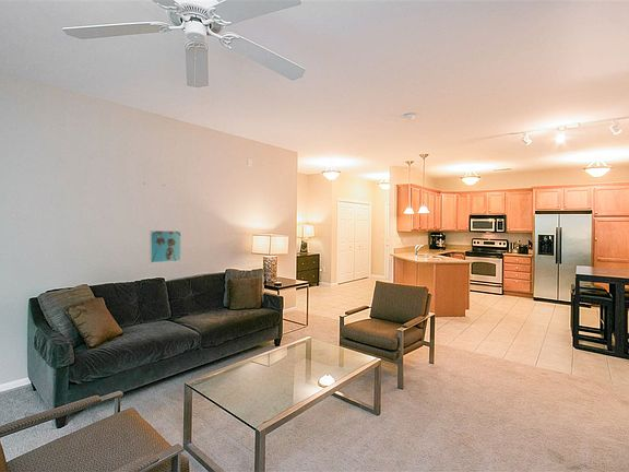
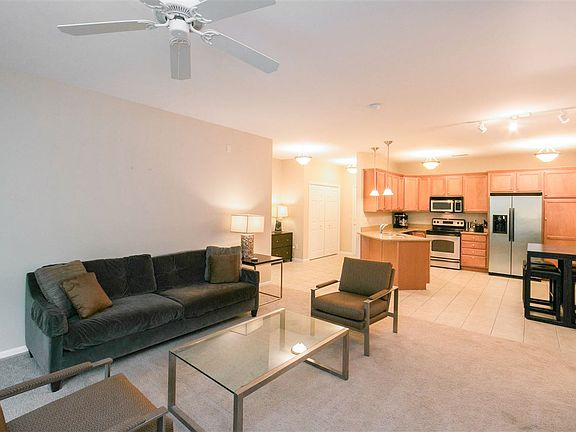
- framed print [149,229,182,263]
